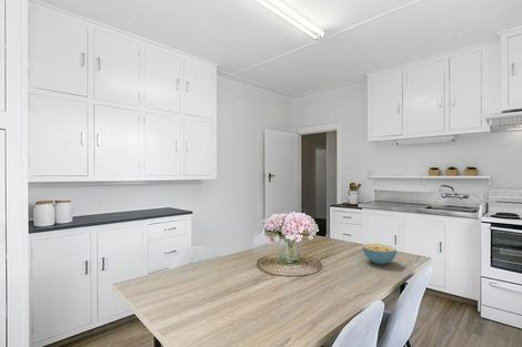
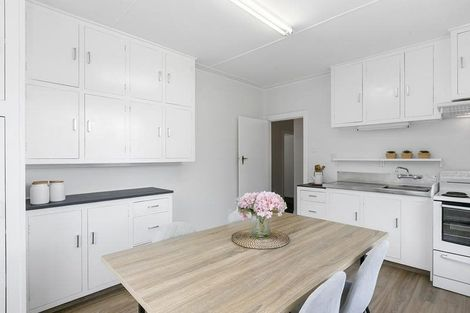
- cereal bowl [362,243,398,266]
